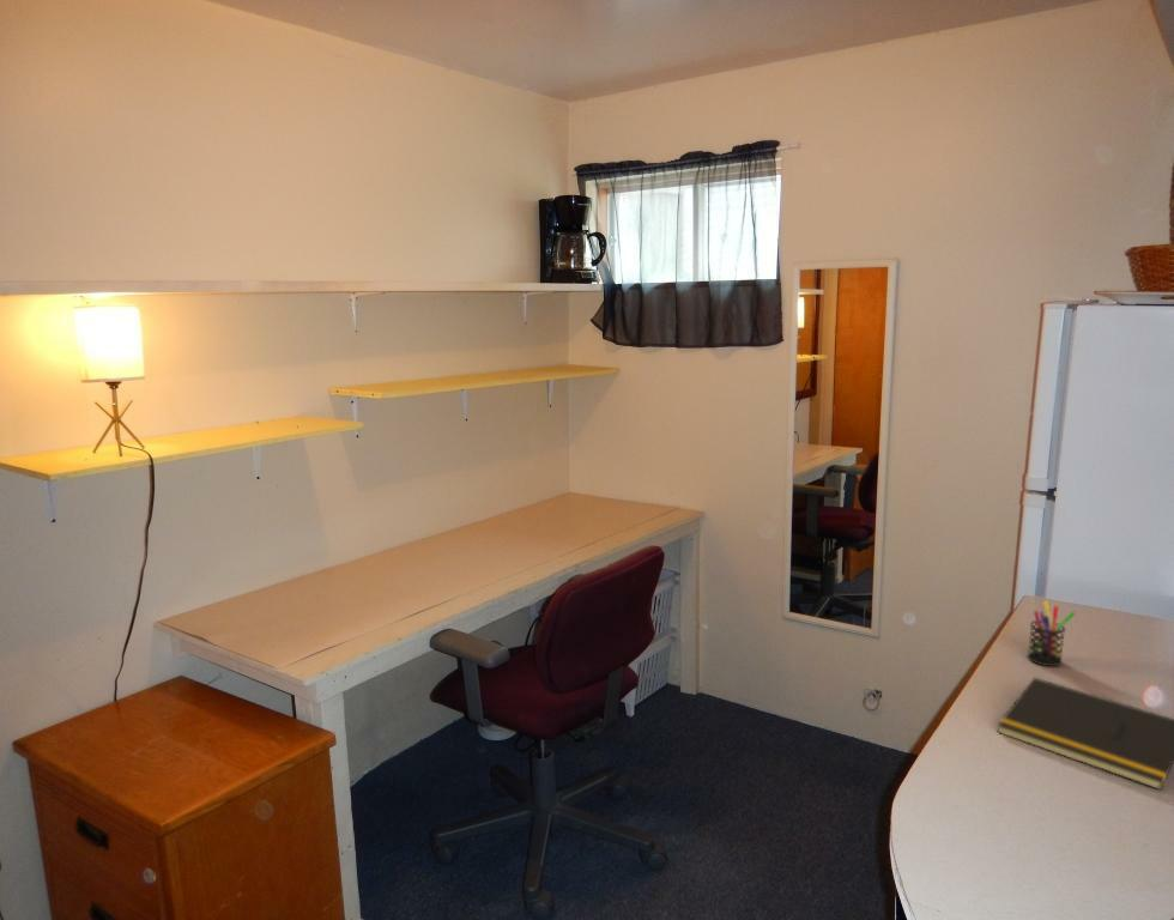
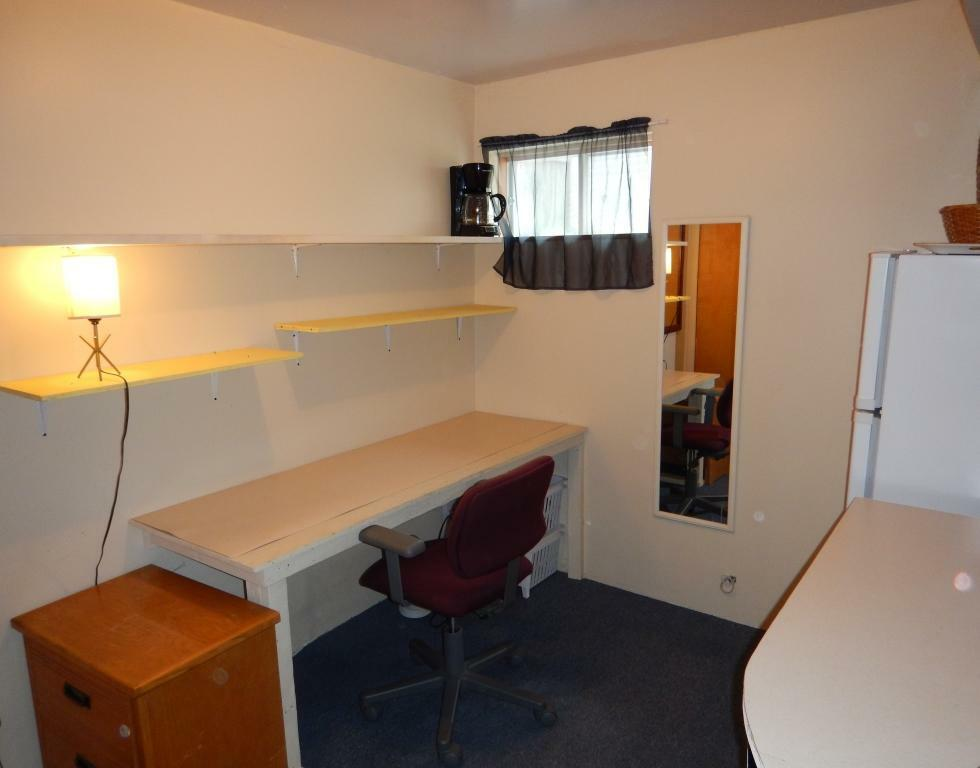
- notepad [997,677,1174,791]
- pen holder [1027,599,1077,667]
